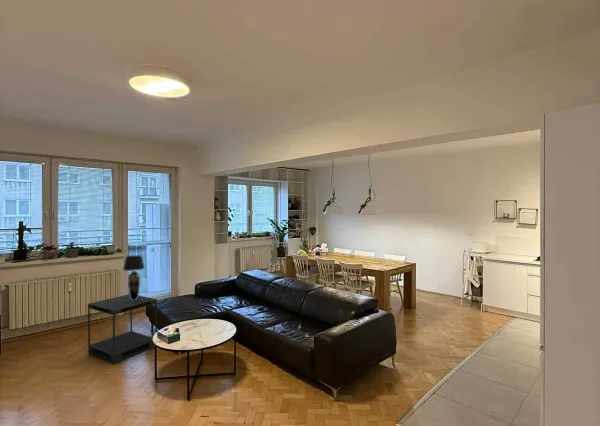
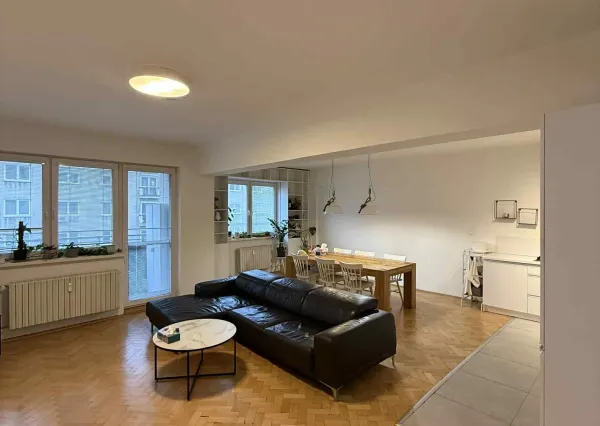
- side table [87,293,158,365]
- table lamp [122,254,146,301]
